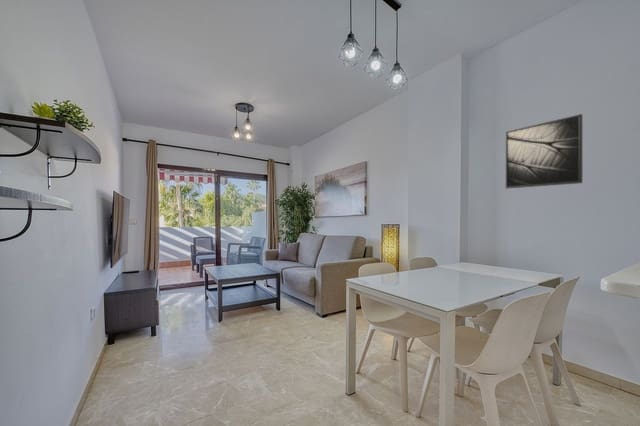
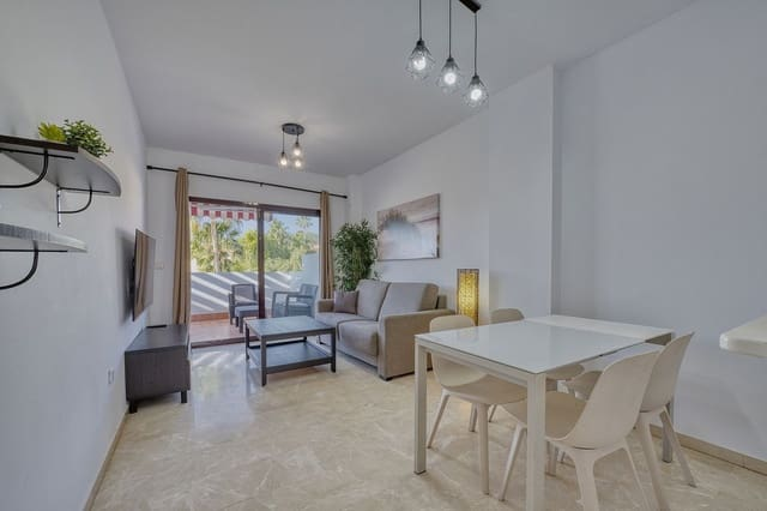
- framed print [505,113,583,189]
